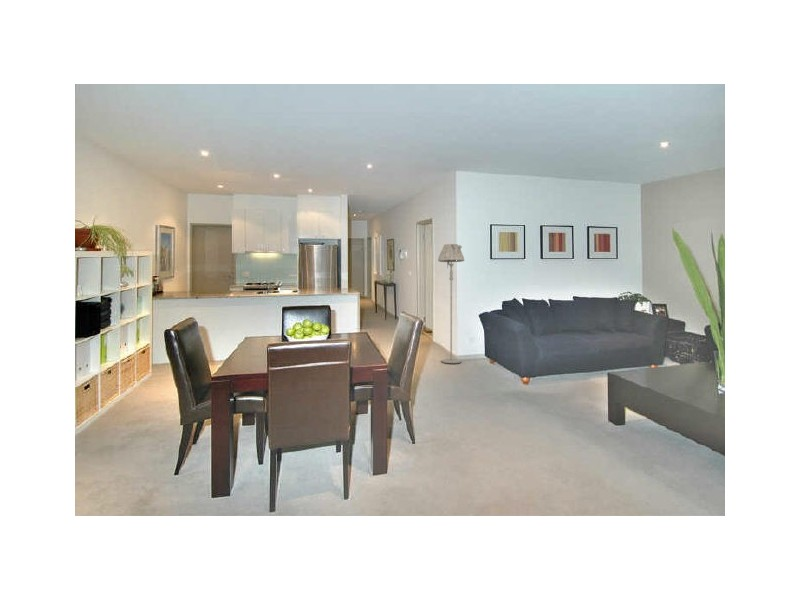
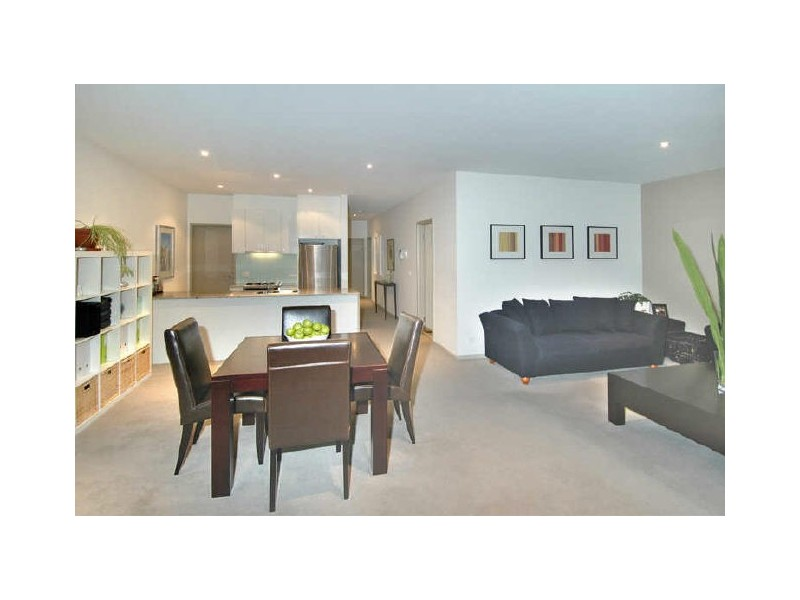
- floor lamp [437,243,465,364]
